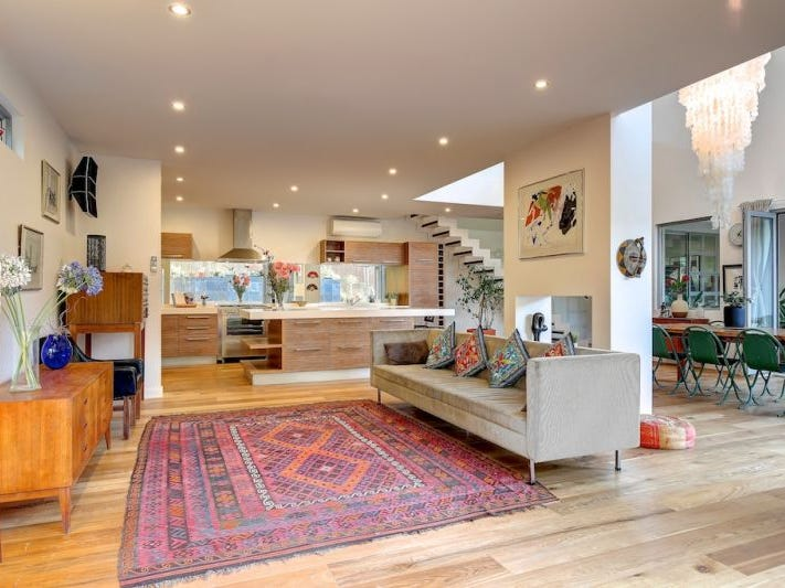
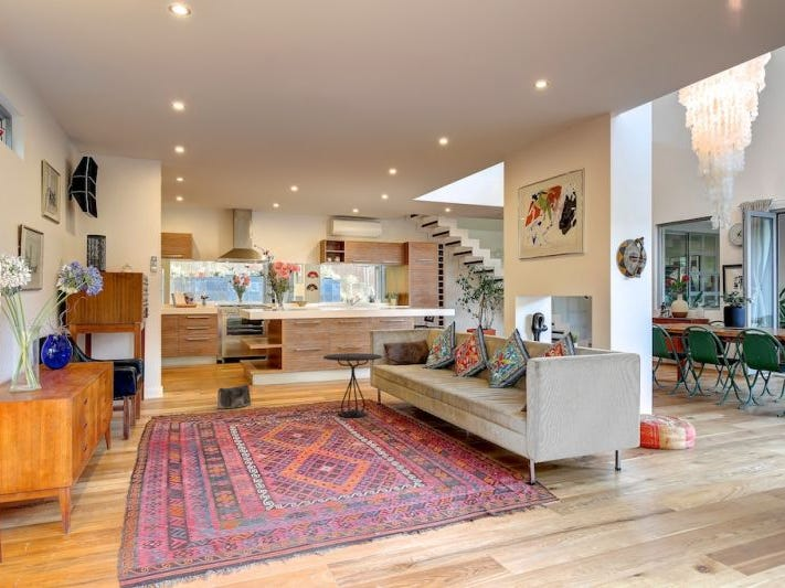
+ saddlebag [216,384,253,409]
+ side table [322,352,383,419]
